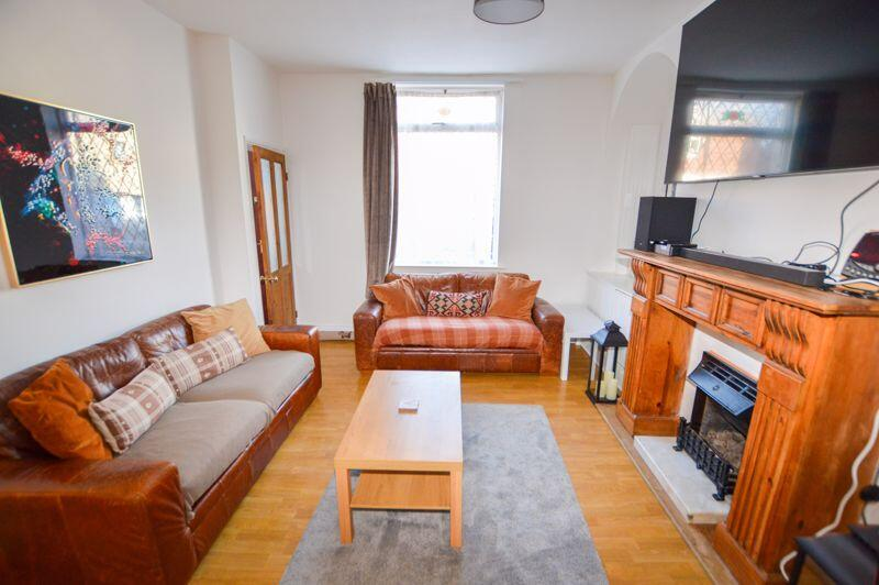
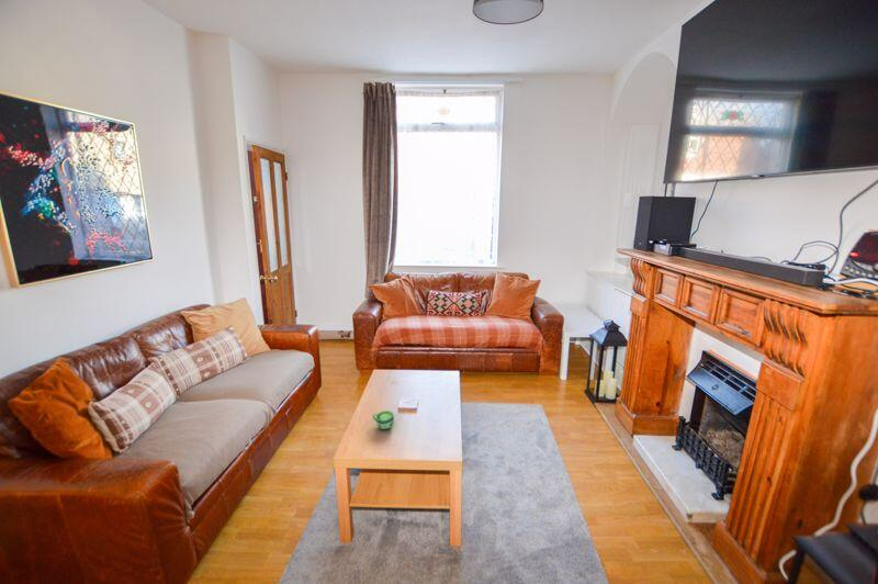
+ cup [371,409,395,430]
